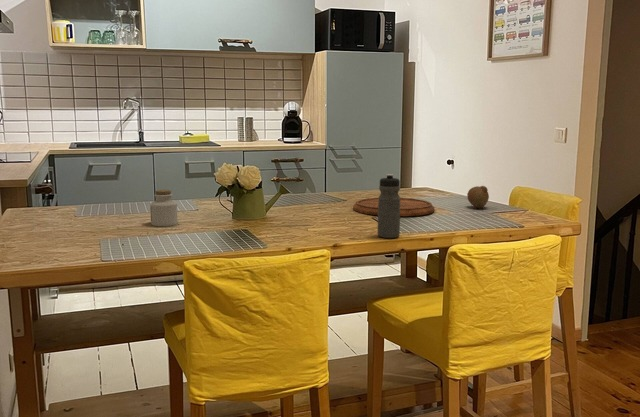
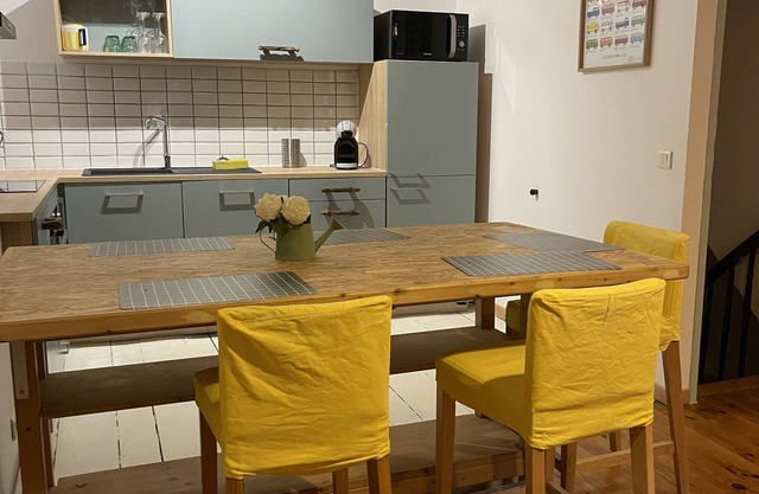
- water bottle [377,173,401,239]
- fruit [466,185,490,209]
- jar [149,189,179,228]
- cutting board [352,197,436,217]
